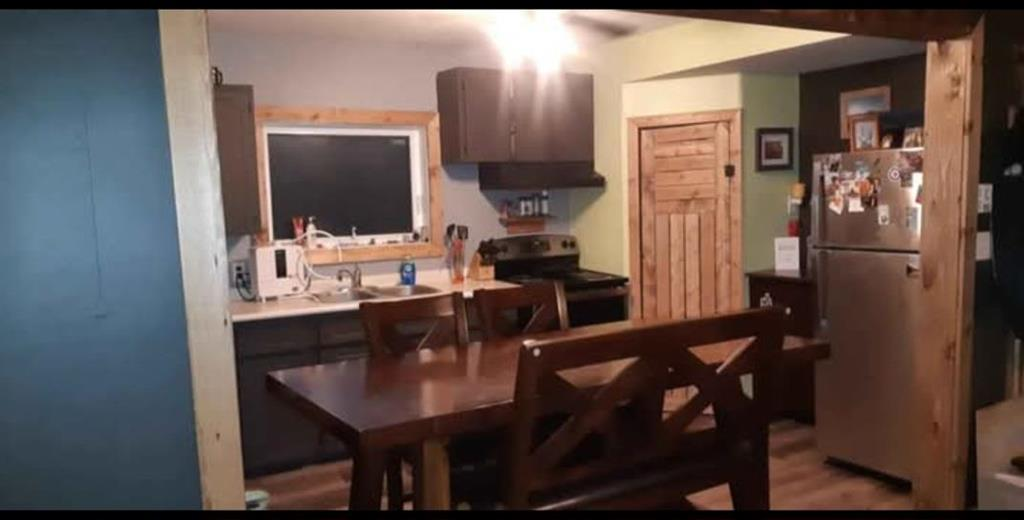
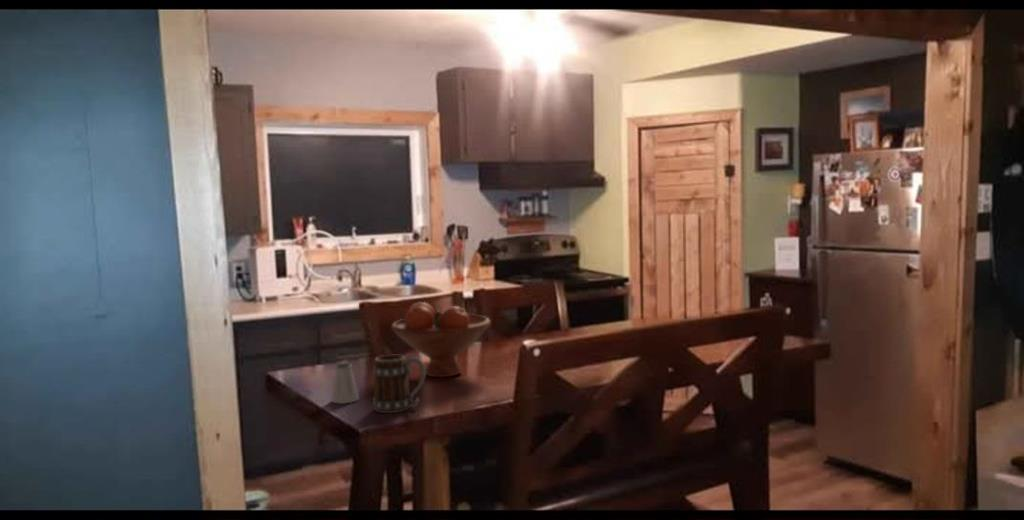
+ saltshaker [331,361,360,404]
+ mug [372,354,426,414]
+ fruit bowl [390,301,492,378]
